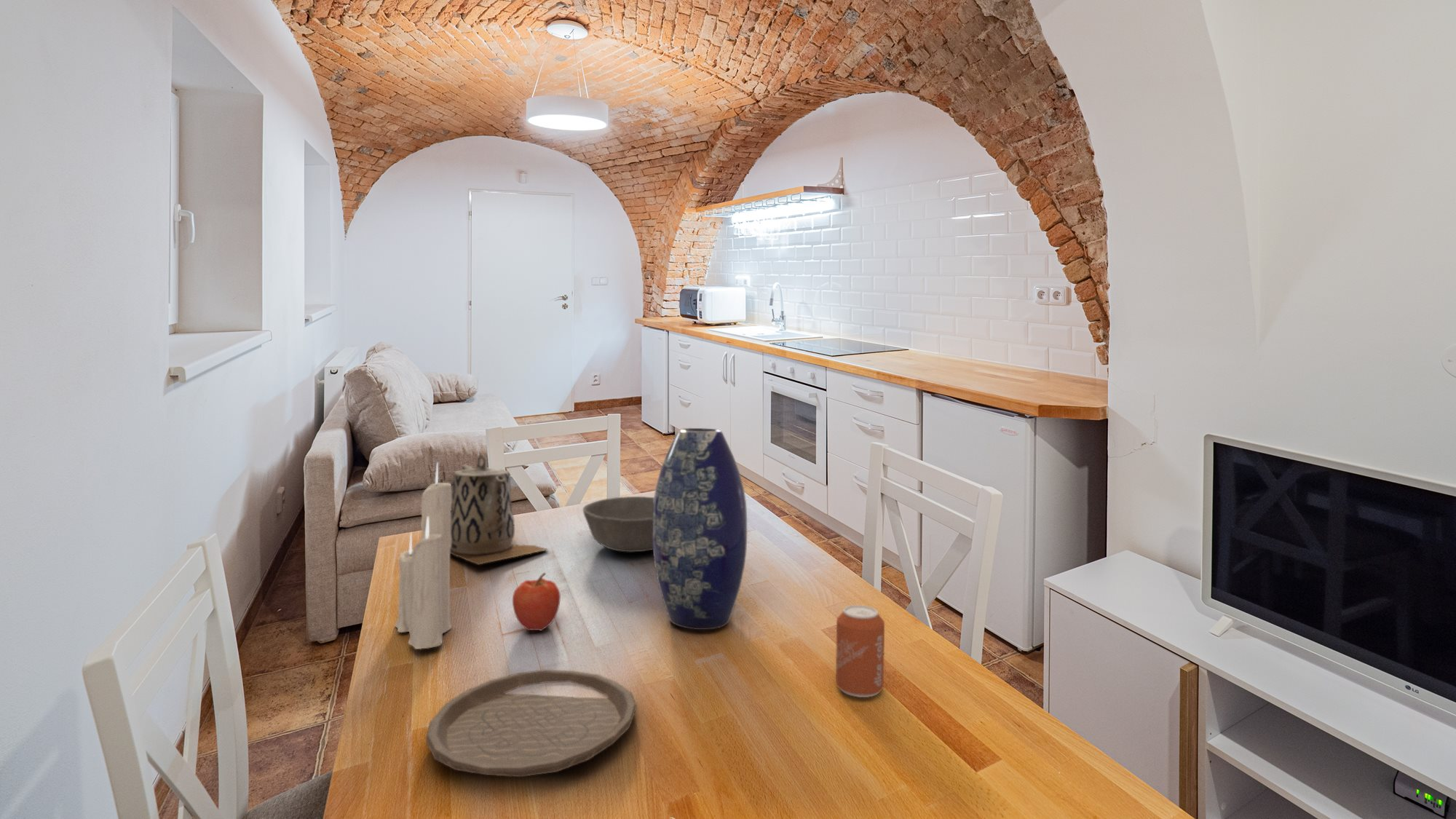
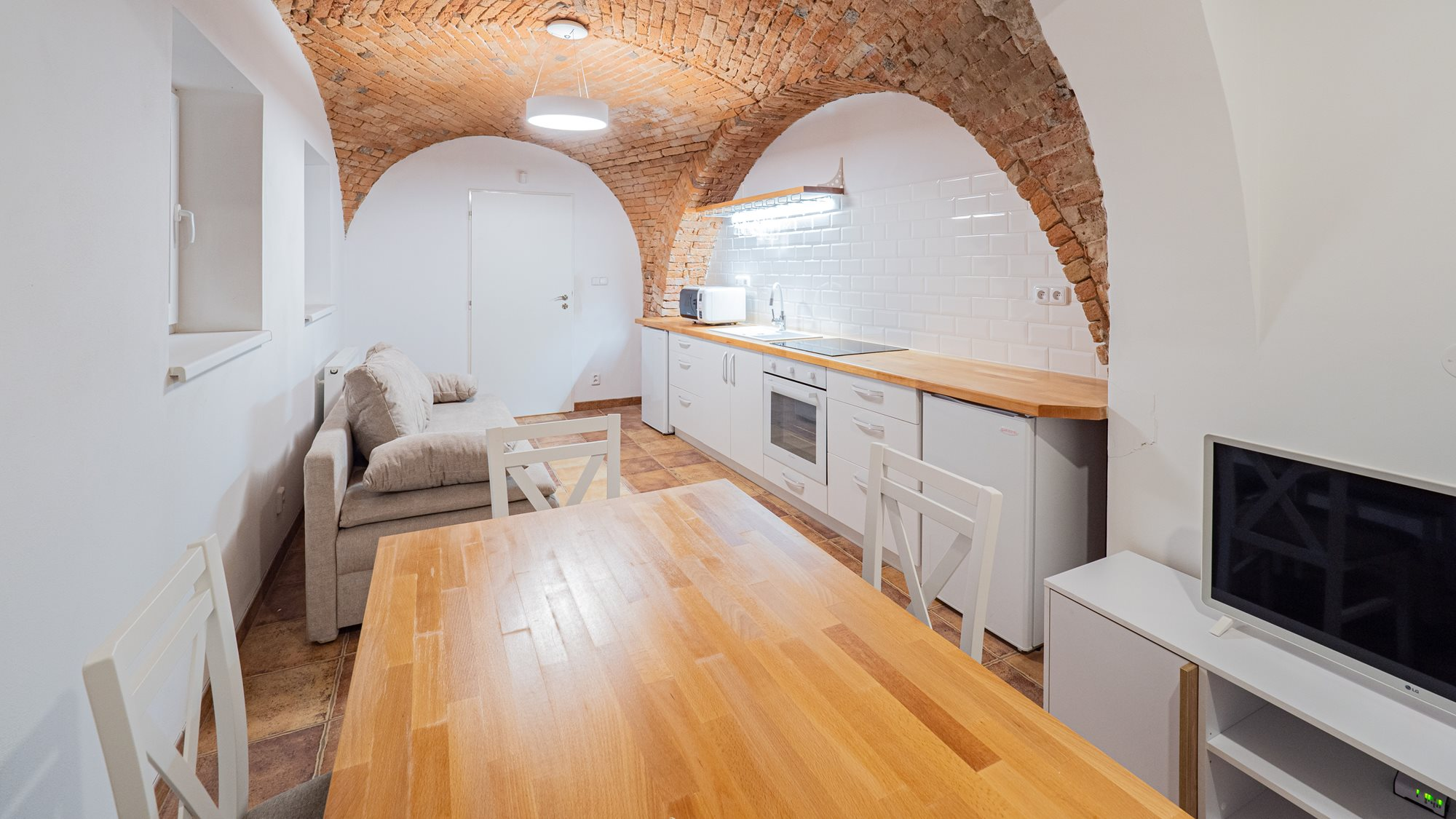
- vase [652,427,748,630]
- plate [425,669,637,778]
- apple [512,572,561,631]
- candle [394,462,452,650]
- can [835,604,885,698]
- bowl [582,496,654,553]
- teapot [450,454,549,566]
